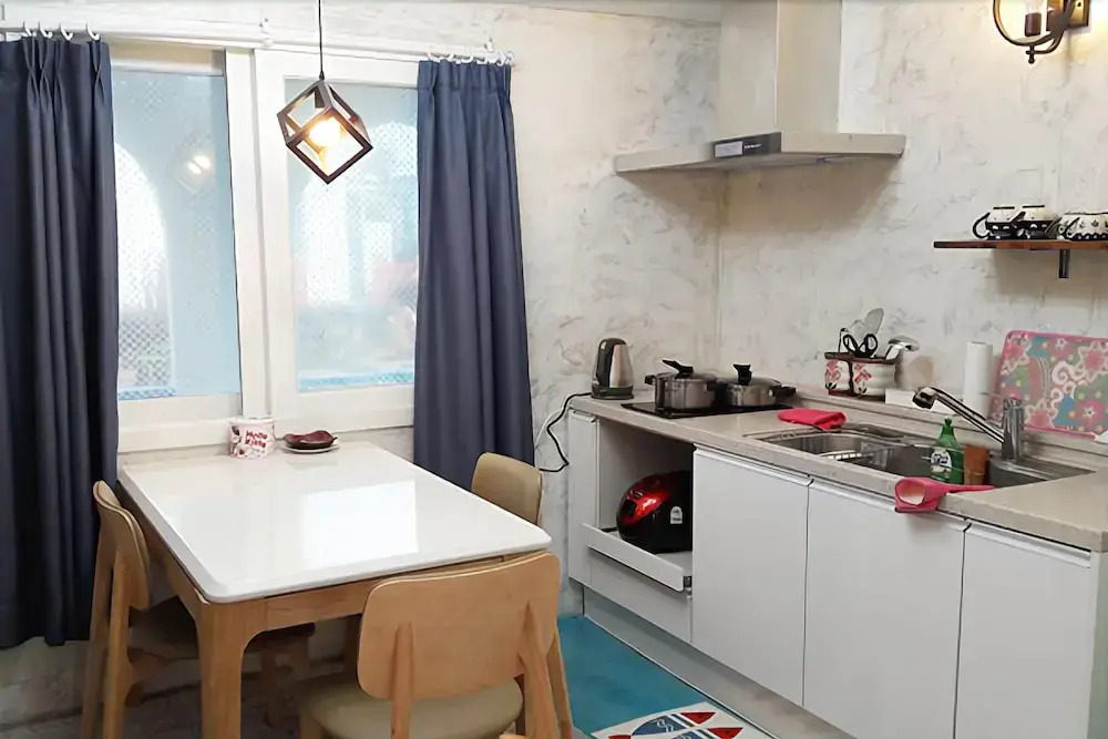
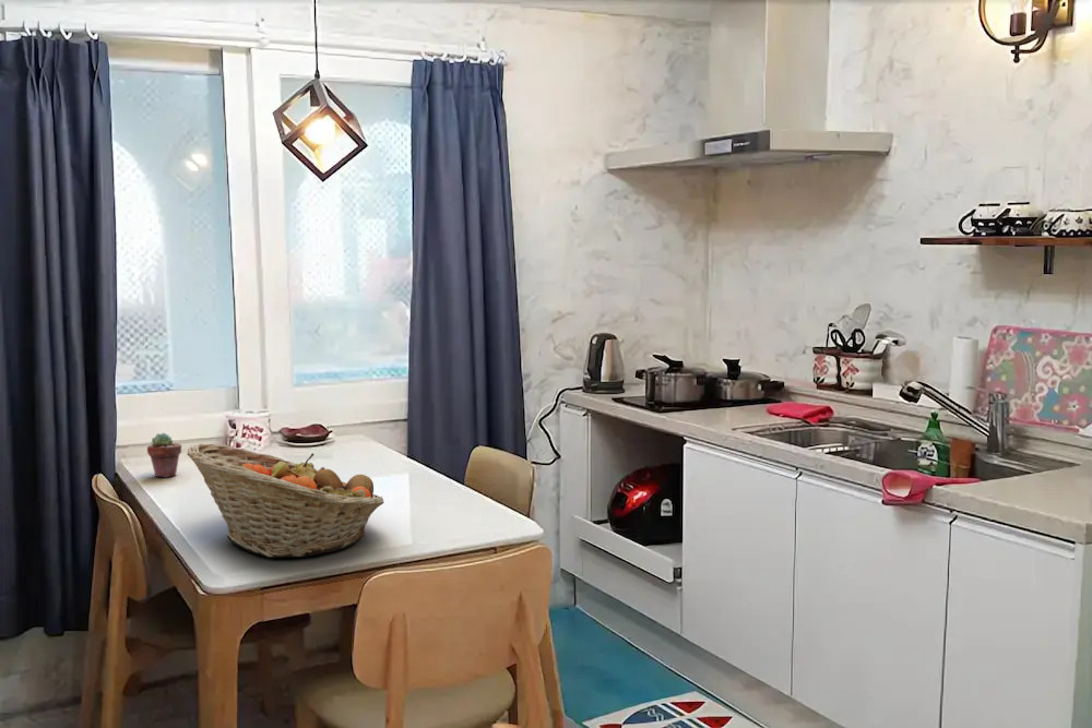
+ fruit basket [186,443,384,559]
+ potted succulent [146,432,182,478]
